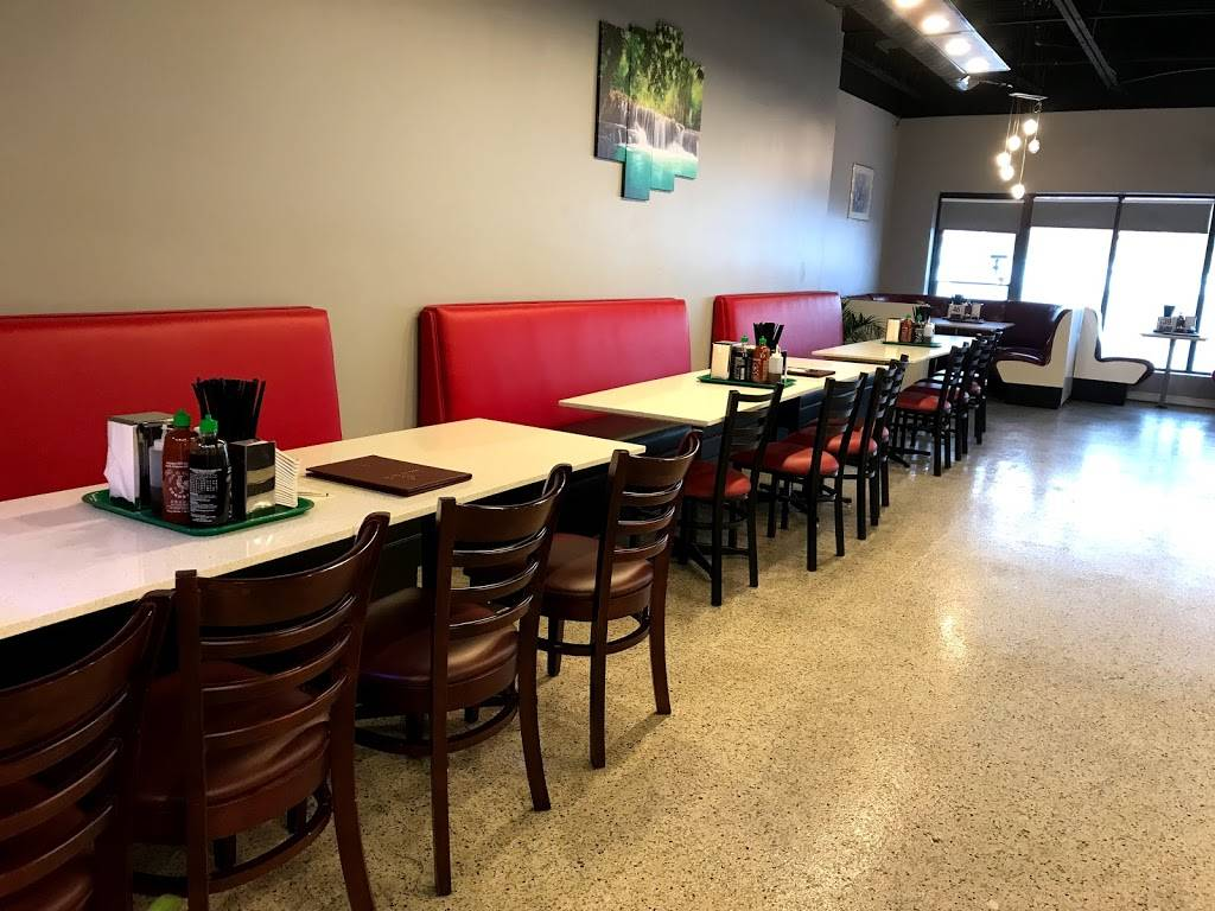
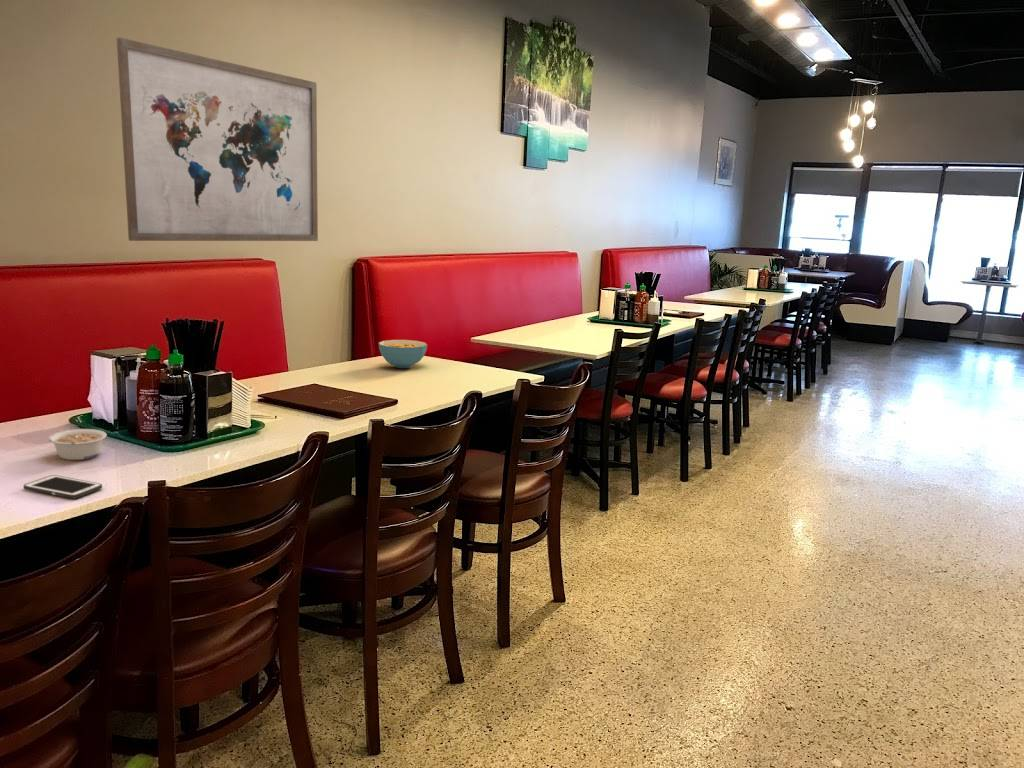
+ legume [47,428,108,461]
+ cereal bowl [378,339,428,369]
+ cell phone [22,474,103,500]
+ wall art [116,36,319,242]
